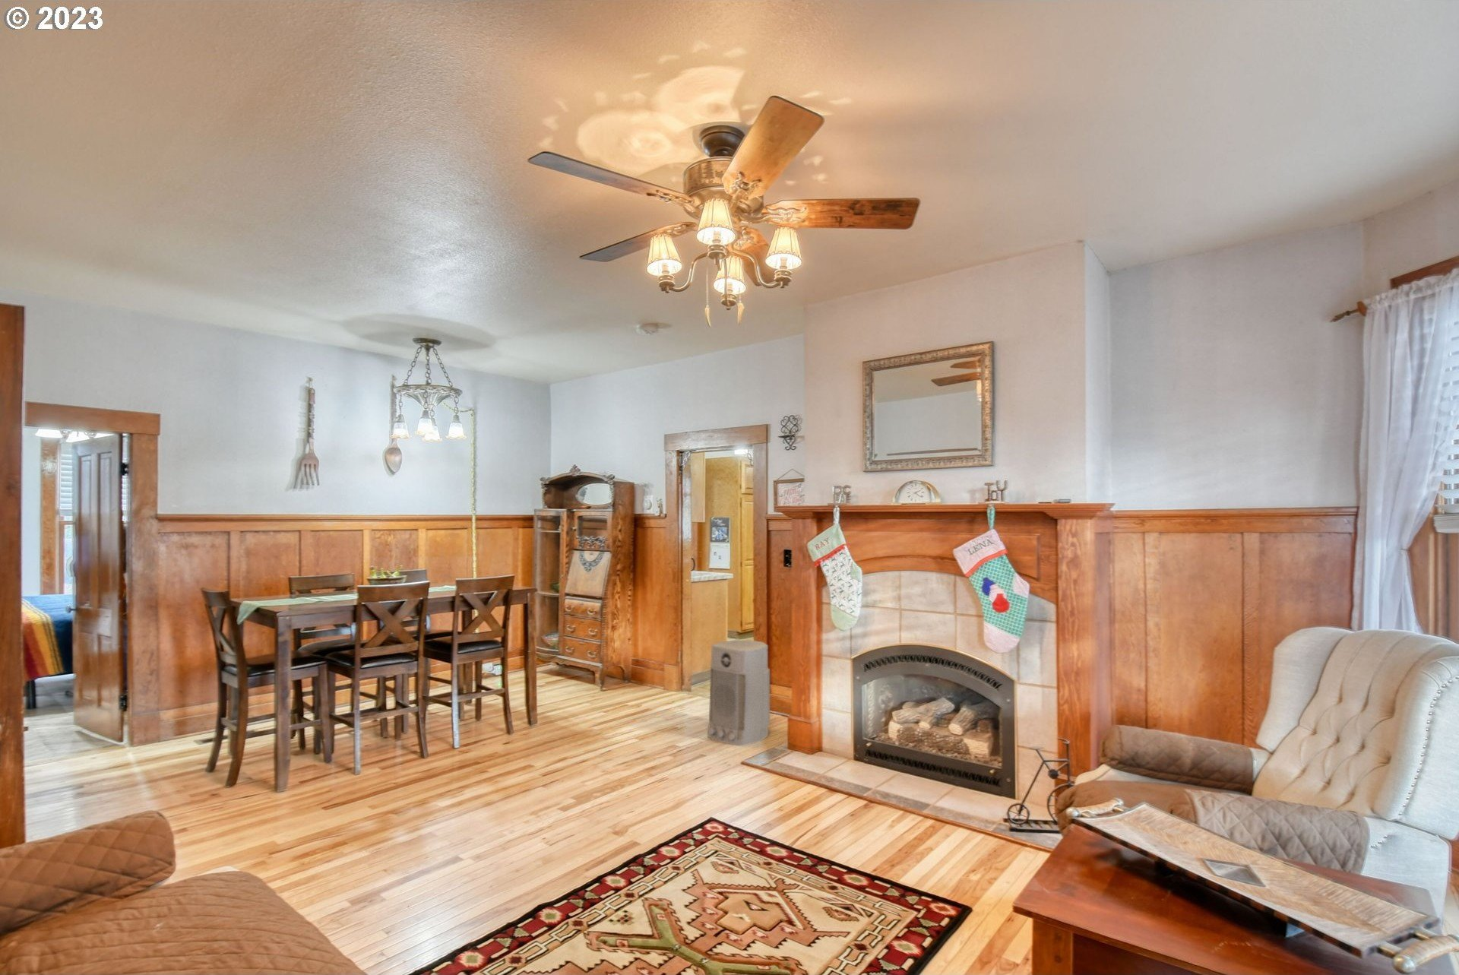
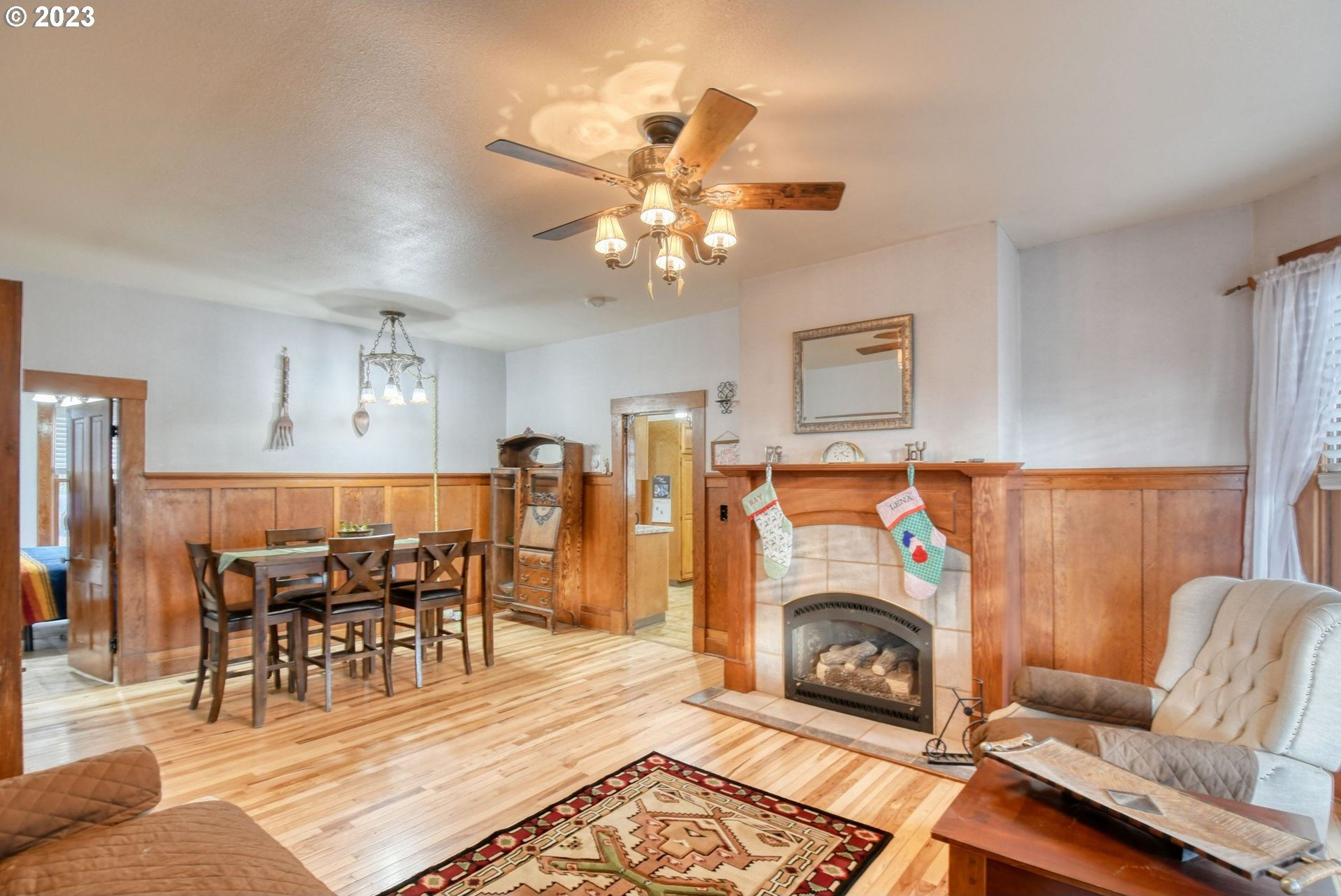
- air purifier [707,639,770,746]
